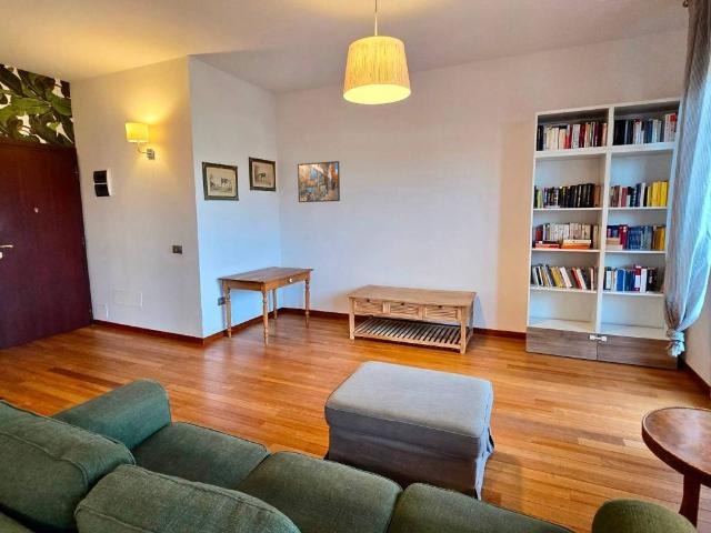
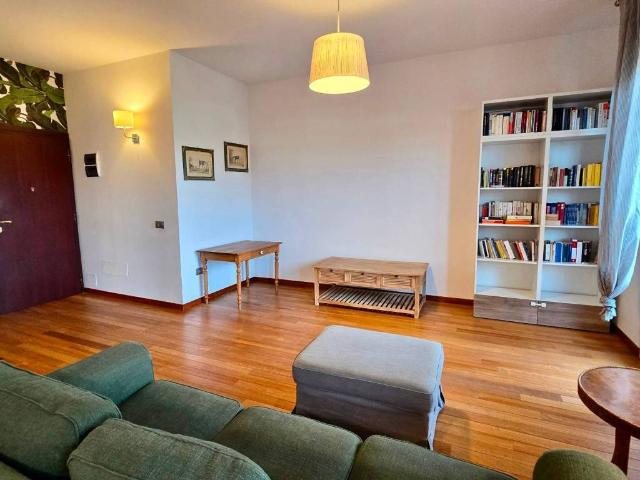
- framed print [297,160,341,203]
